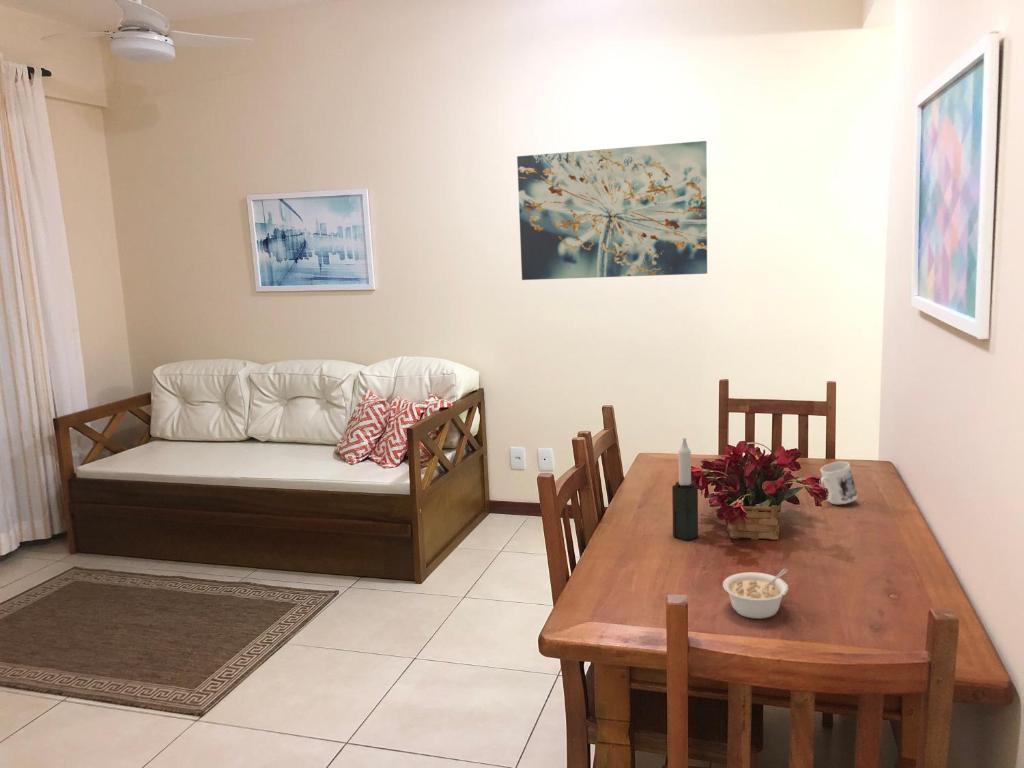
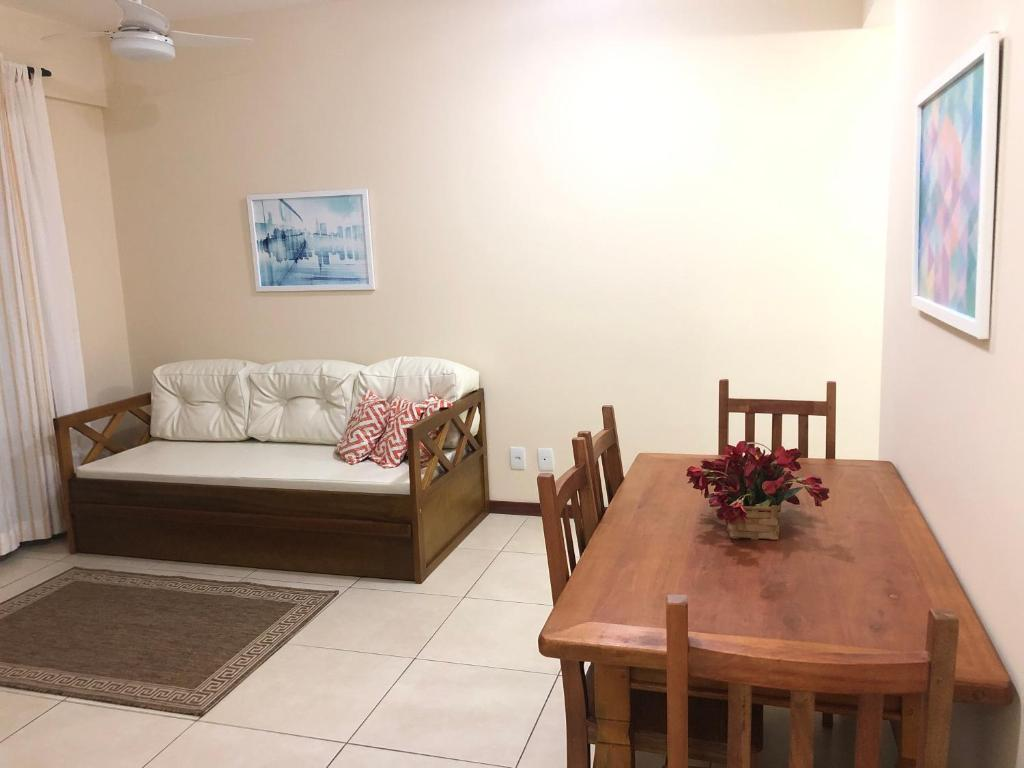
- mug [819,461,859,505]
- candle [671,437,699,541]
- wall art [516,140,708,281]
- legume [722,568,789,620]
